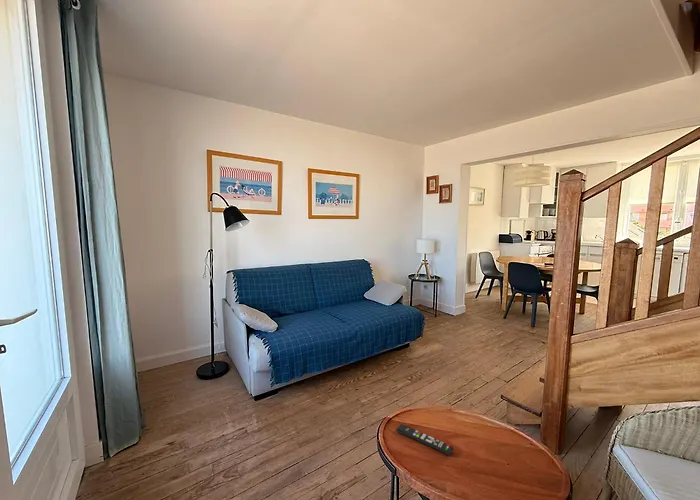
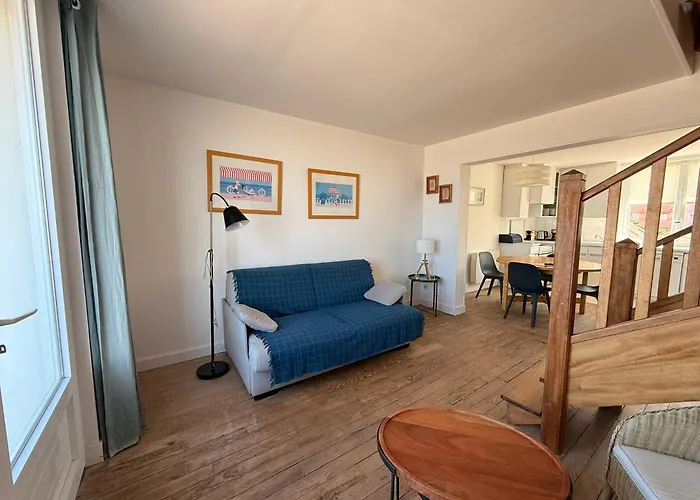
- remote control [395,423,455,457]
